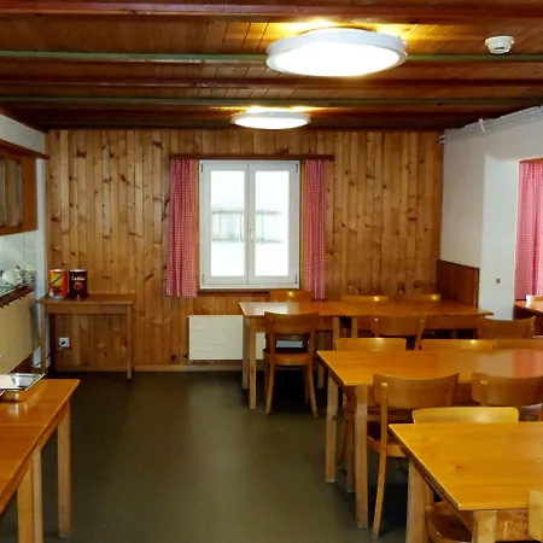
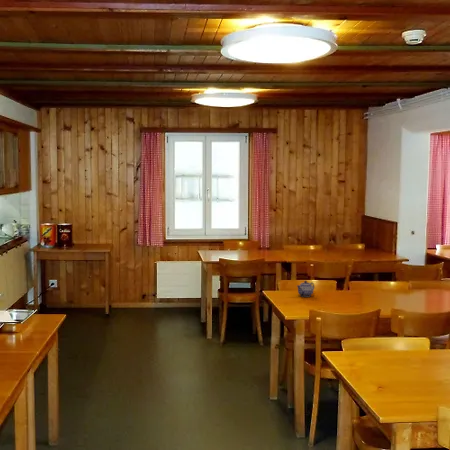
+ teapot [296,280,315,298]
